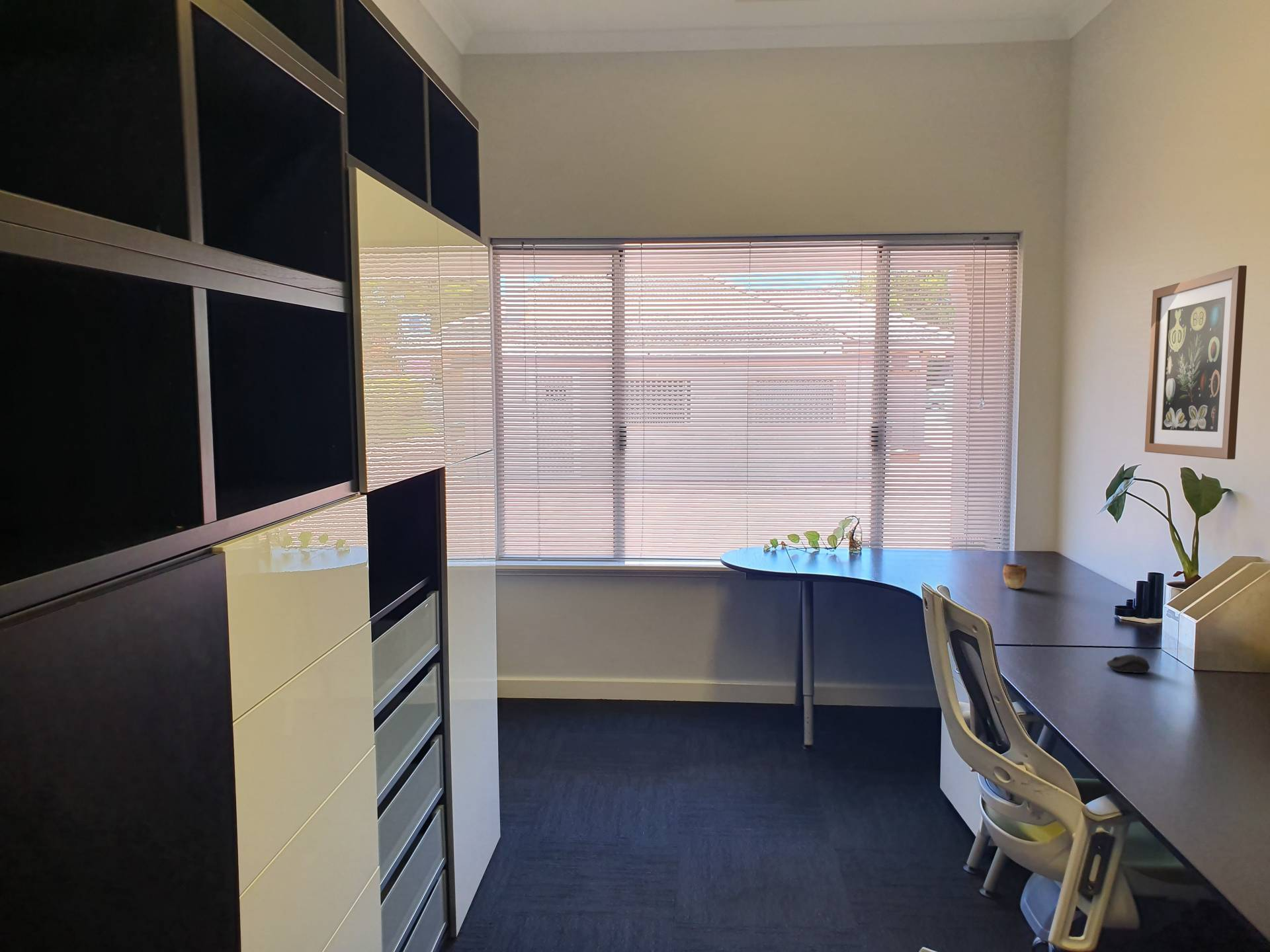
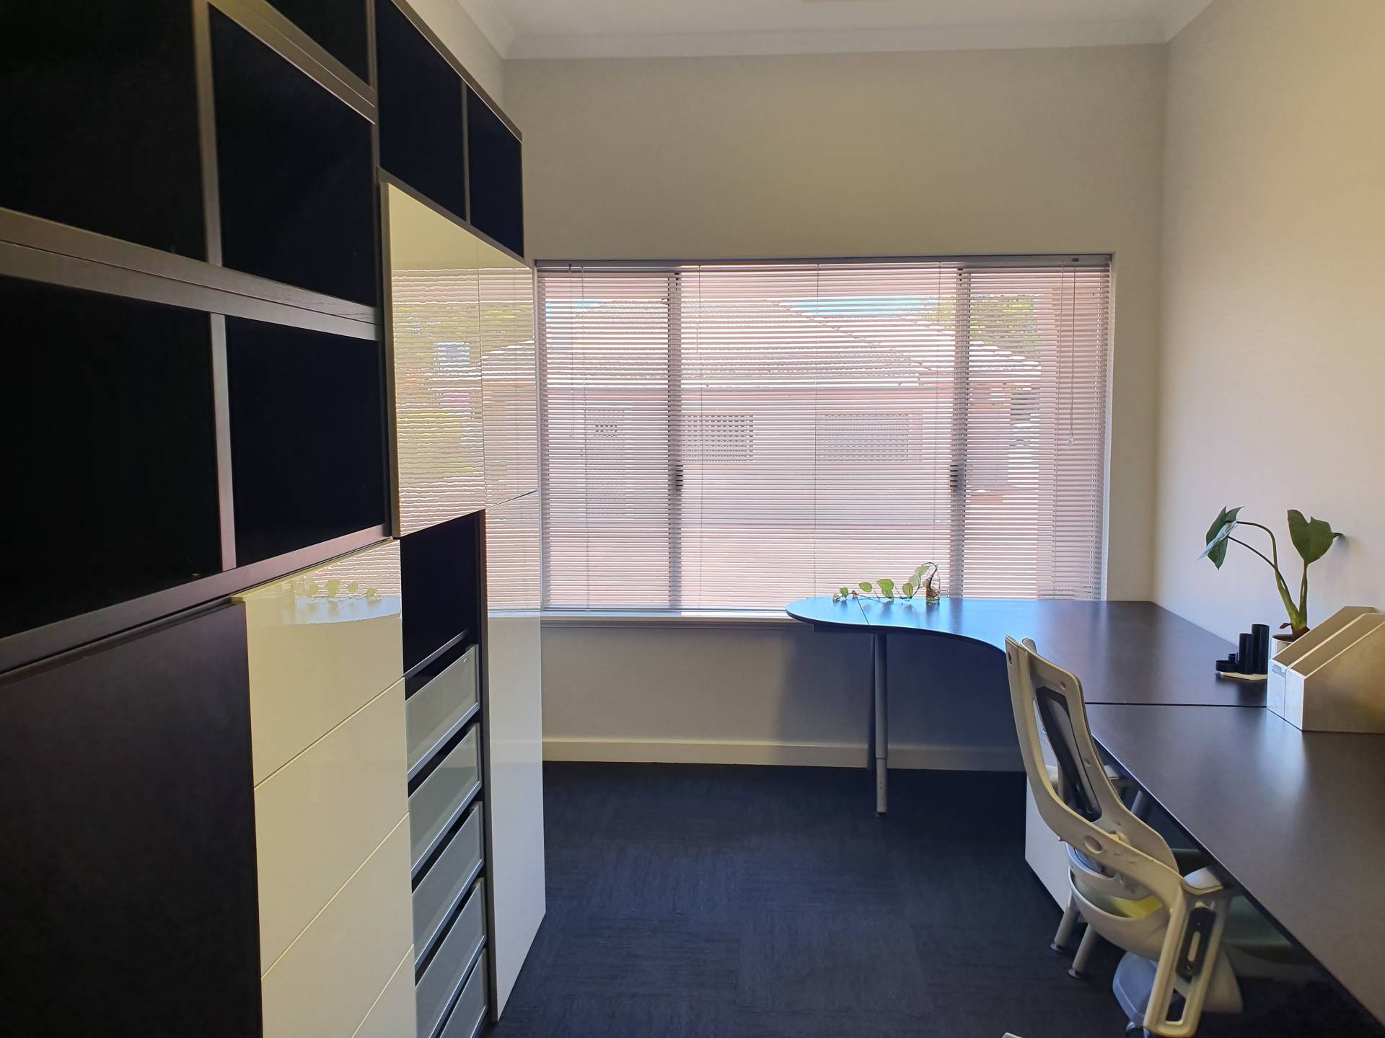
- candle [1002,563,1028,590]
- computer mouse [1106,654,1151,674]
- wall art [1144,264,1248,460]
